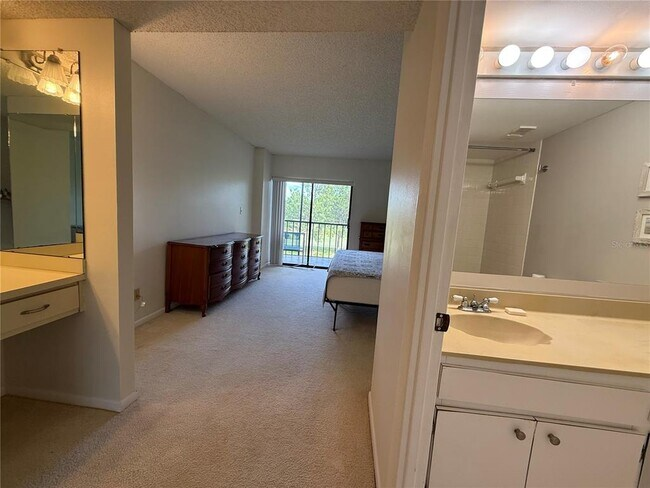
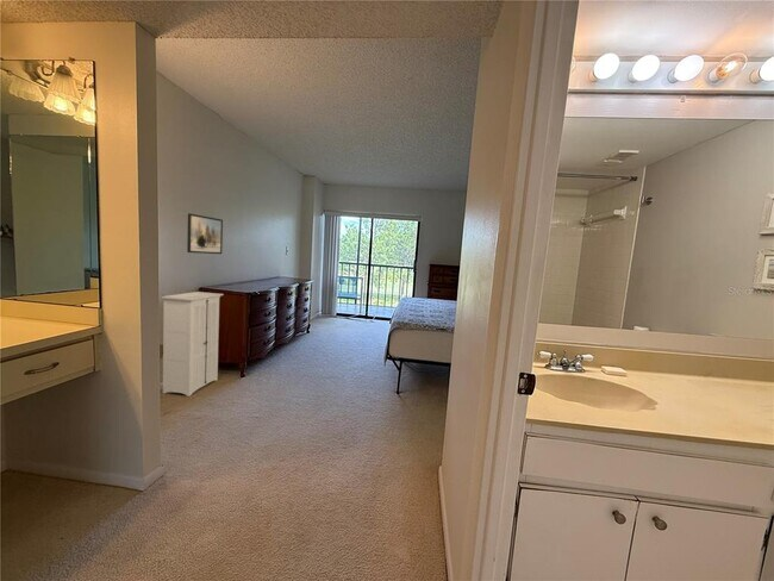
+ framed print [186,212,224,255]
+ storage cabinet [161,289,225,398]
